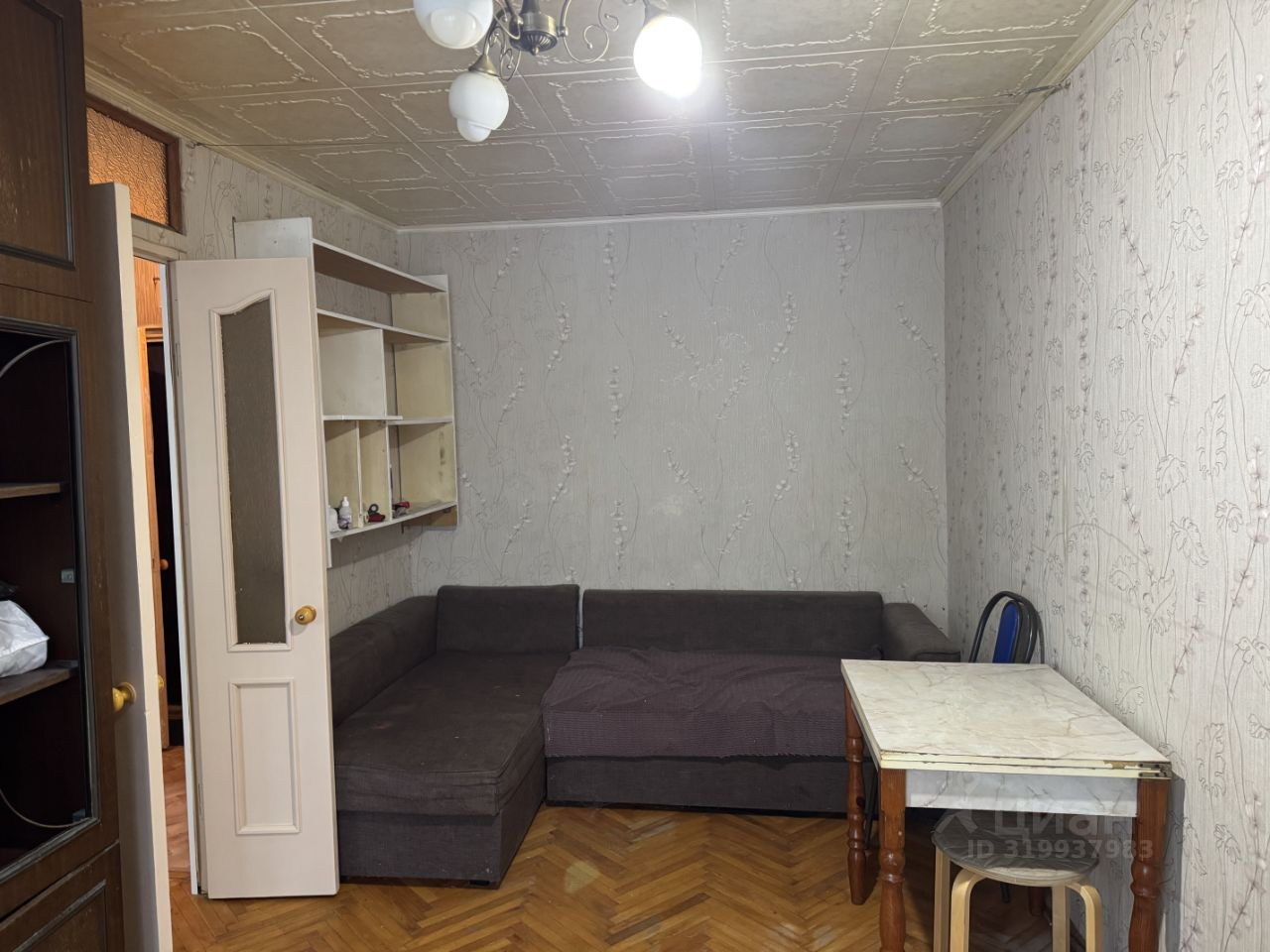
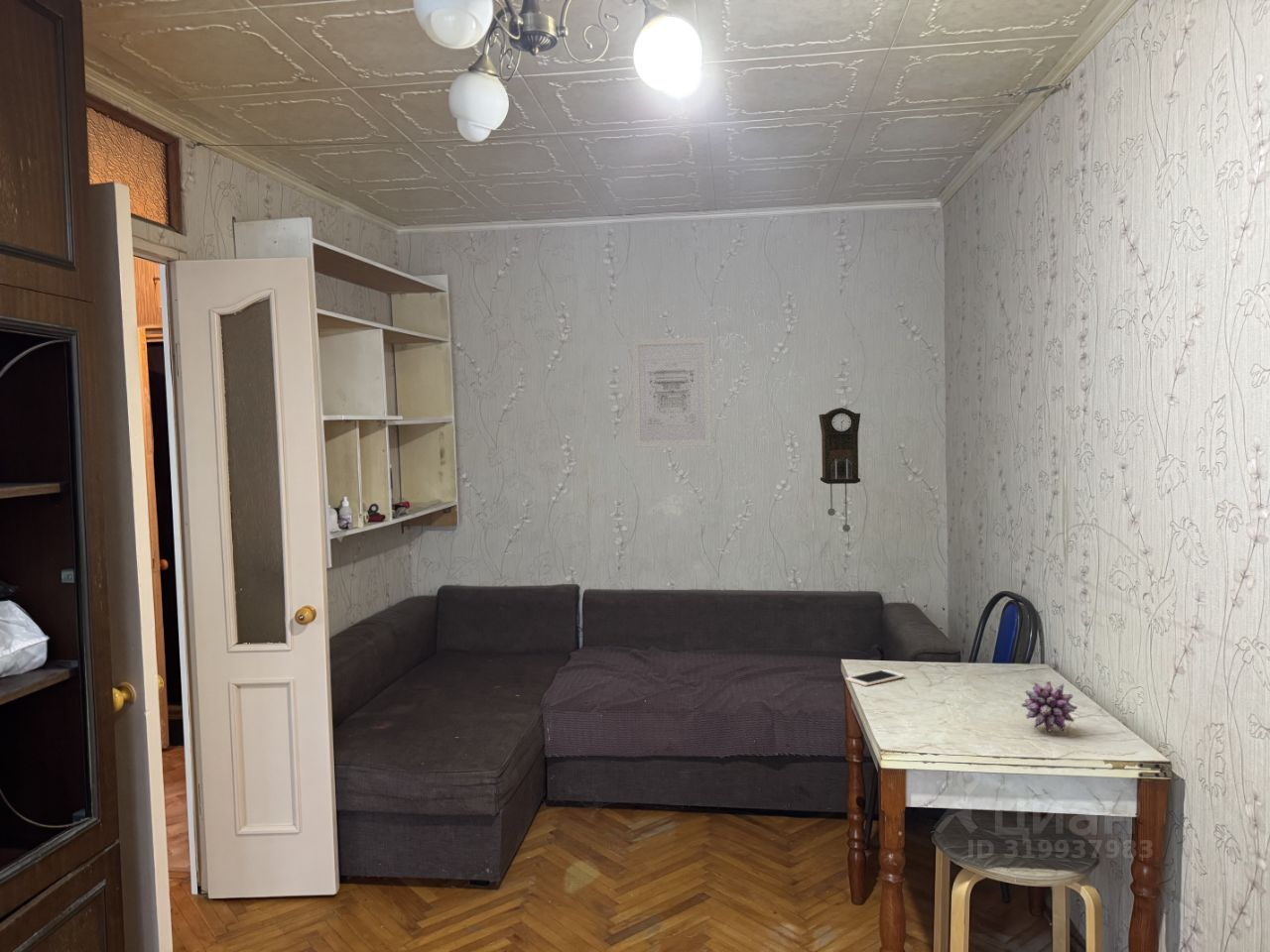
+ flower [1020,680,1079,733]
+ pendulum clock [818,407,861,533]
+ wall art [631,336,712,448]
+ cell phone [845,668,906,687]
